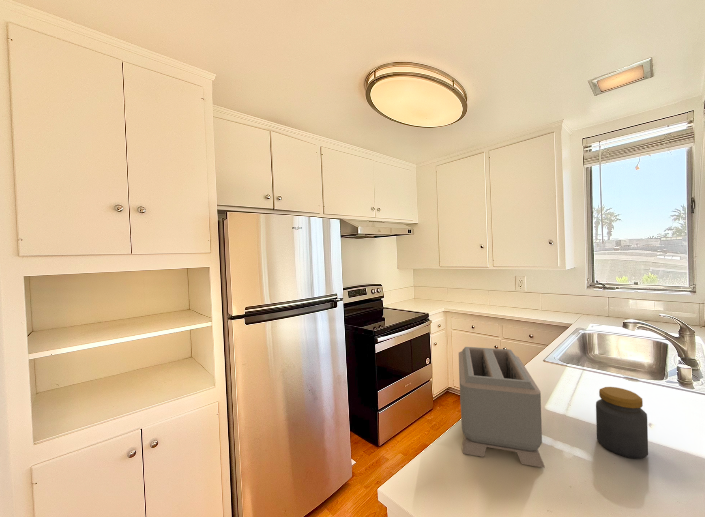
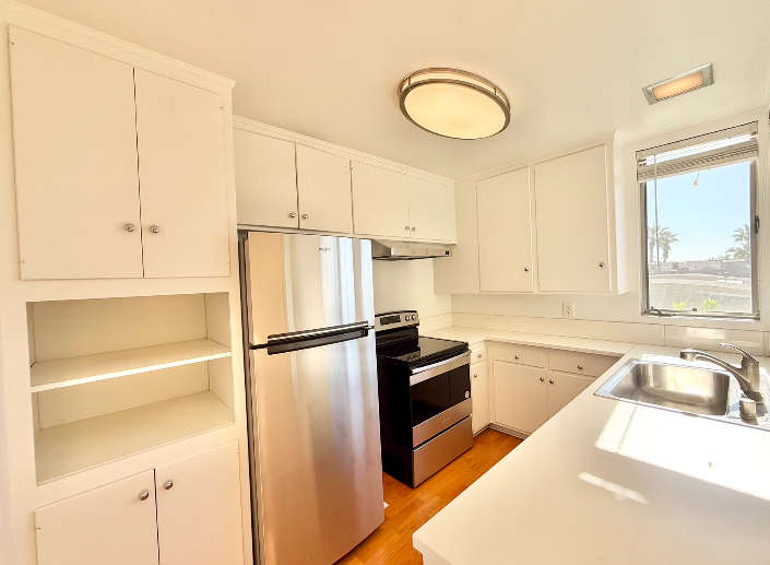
- jar [595,386,649,460]
- toaster [458,346,546,469]
